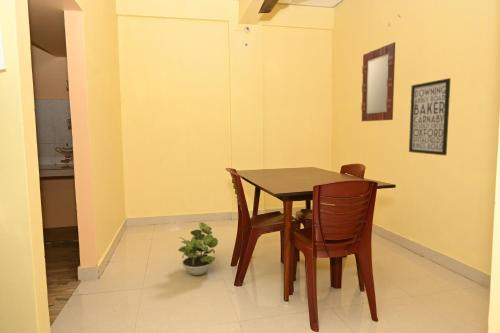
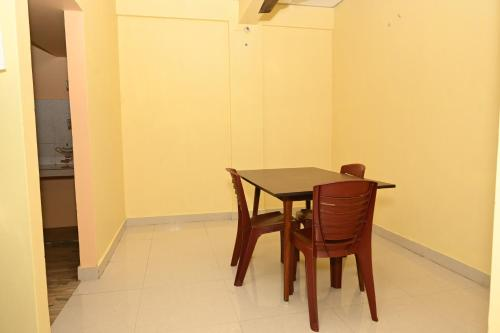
- home mirror [360,41,396,122]
- potted plant [177,221,219,276]
- wall art [408,77,452,156]
